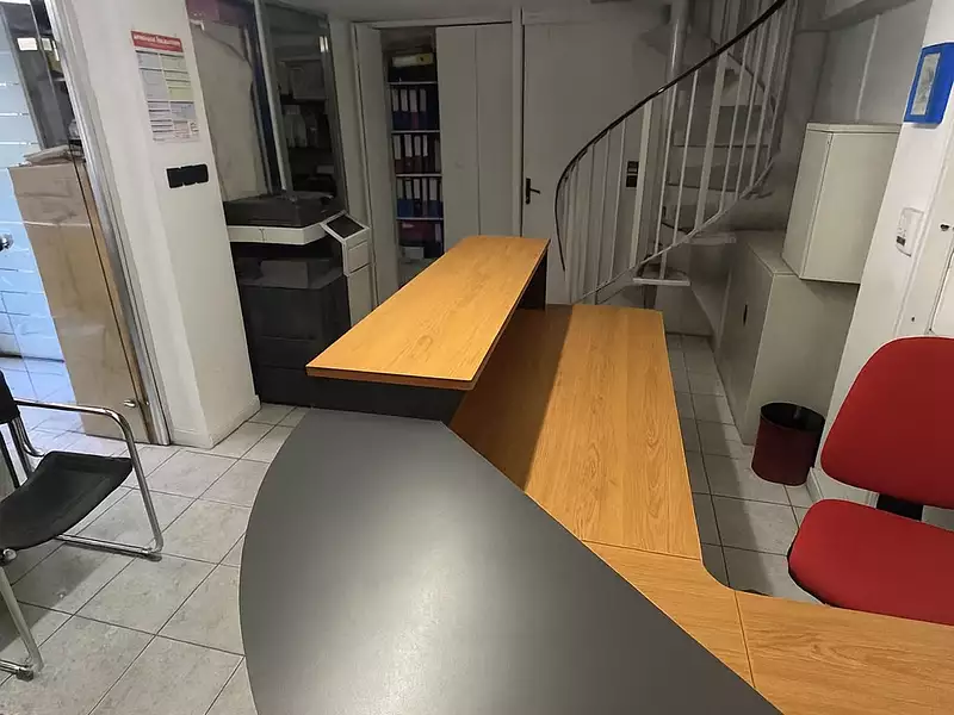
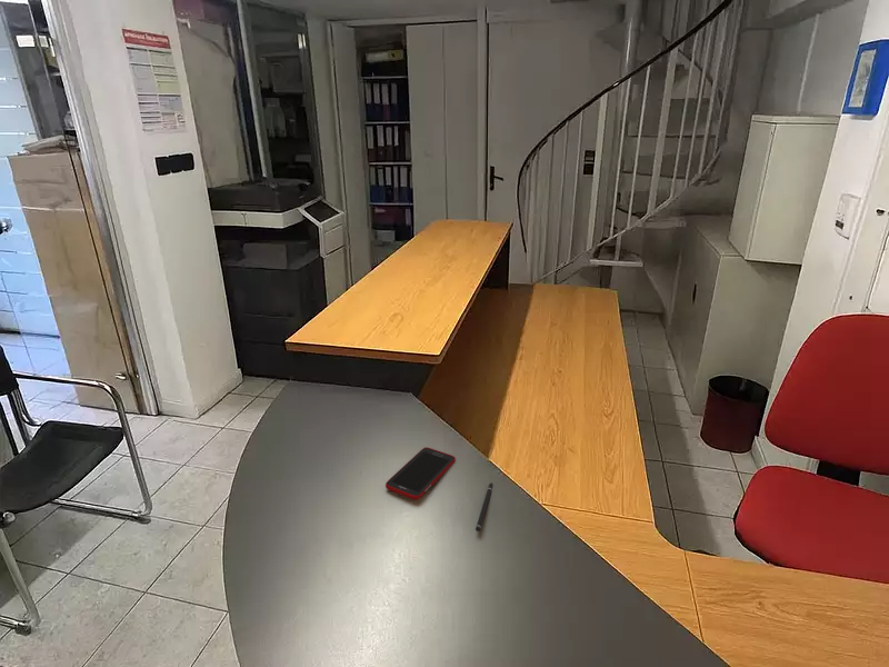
+ pen [475,481,493,532]
+ cell phone [384,447,457,501]
